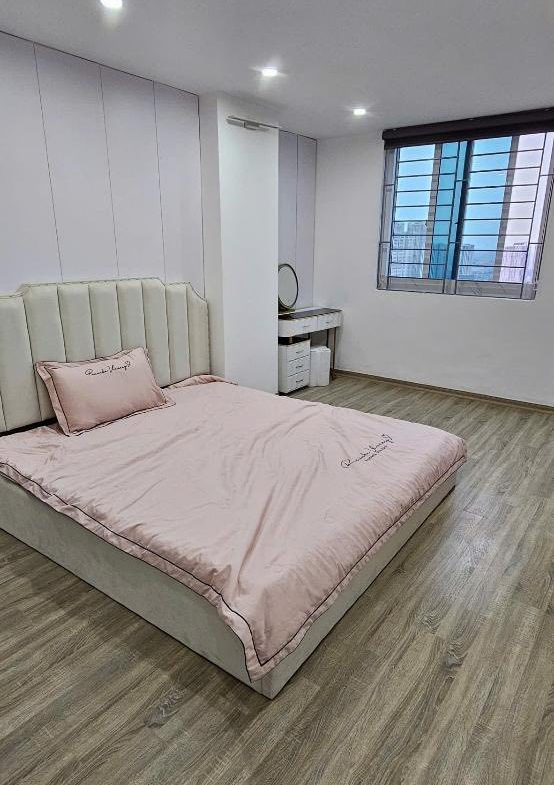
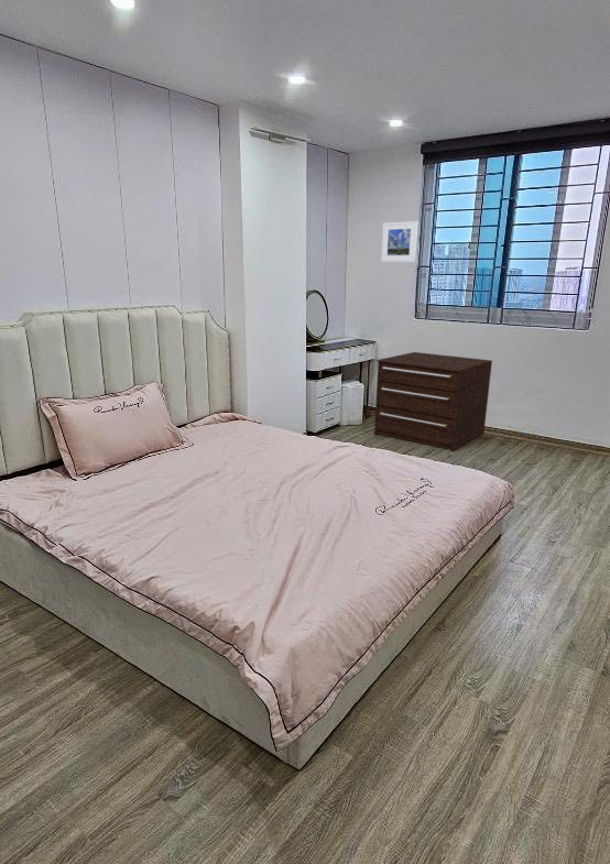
+ dresser [373,351,493,452]
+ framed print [380,220,420,263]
